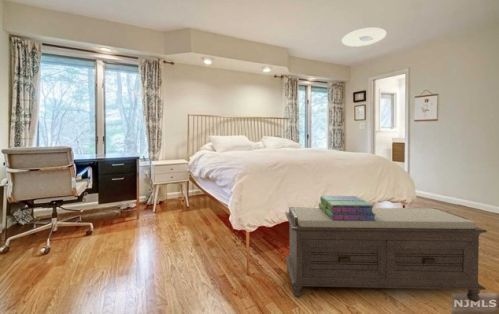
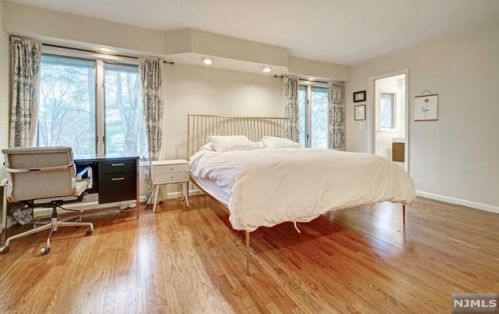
- ceiling light [341,27,387,48]
- bench [284,206,488,303]
- stack of books [318,195,376,221]
